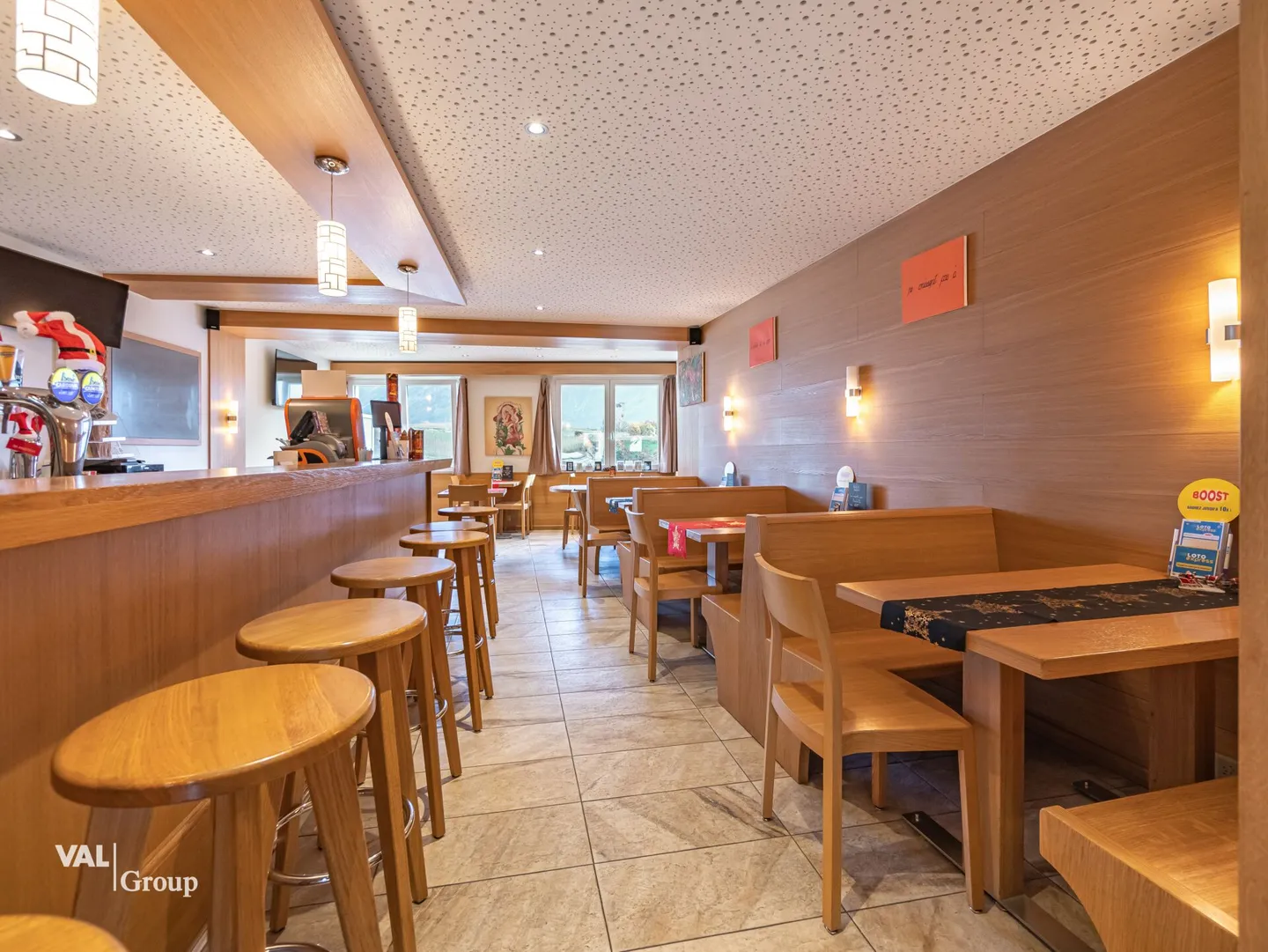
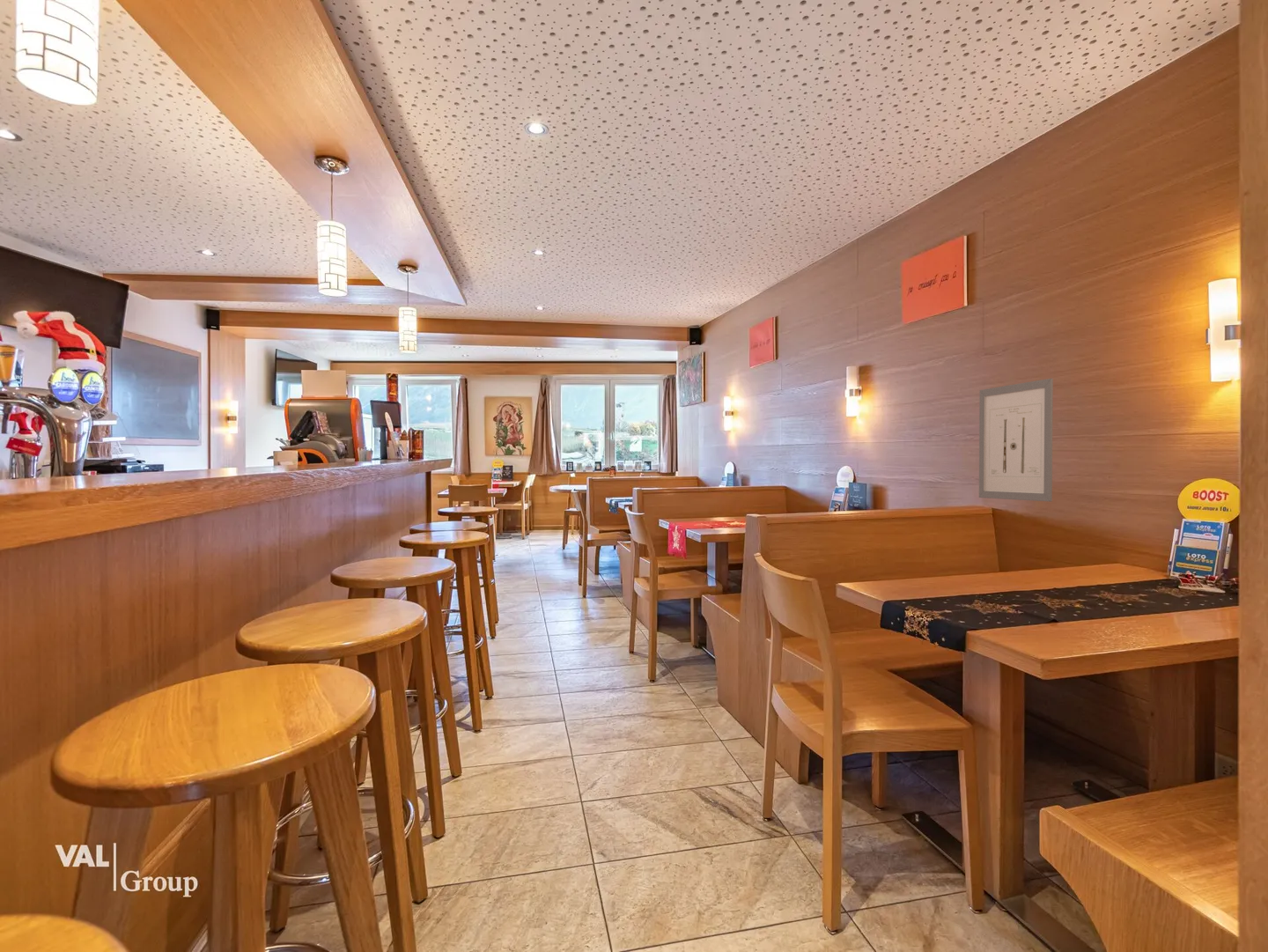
+ wall art [978,378,1054,502]
